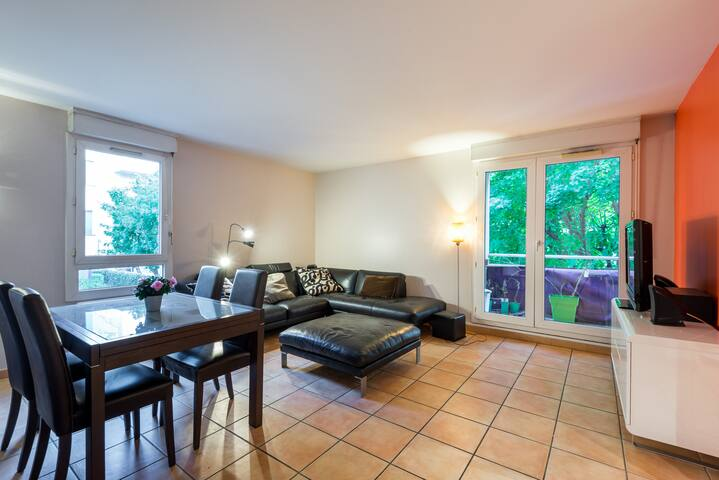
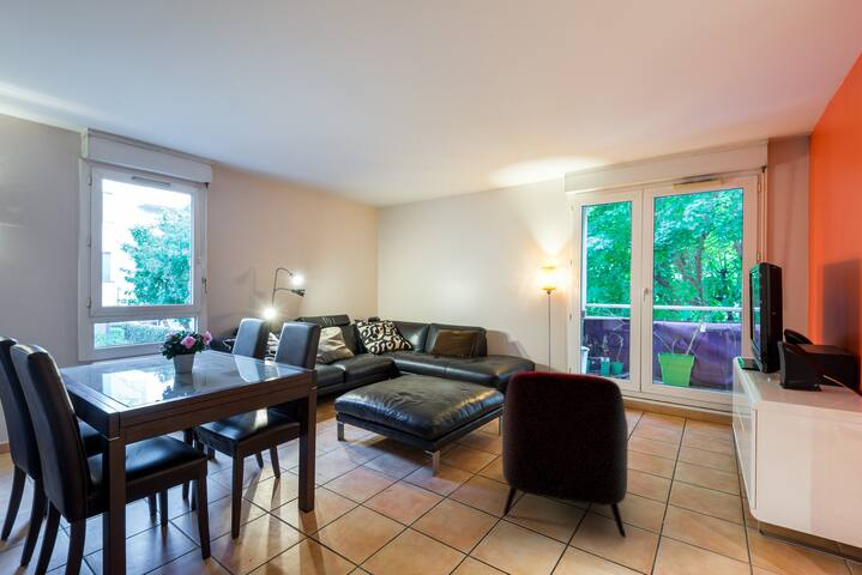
+ armchair [501,370,629,539]
